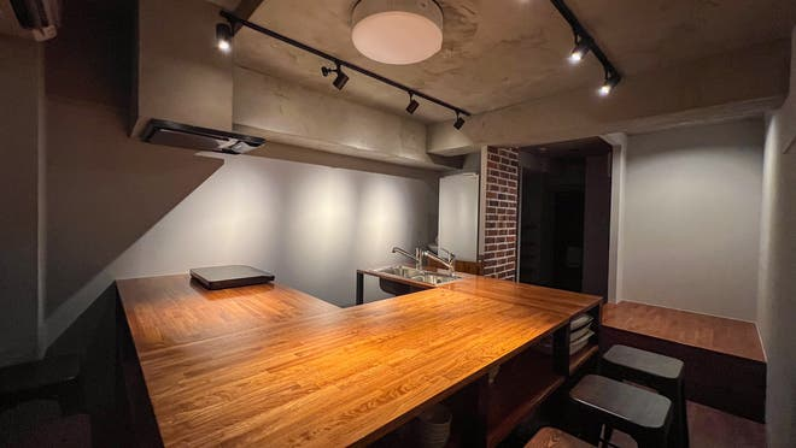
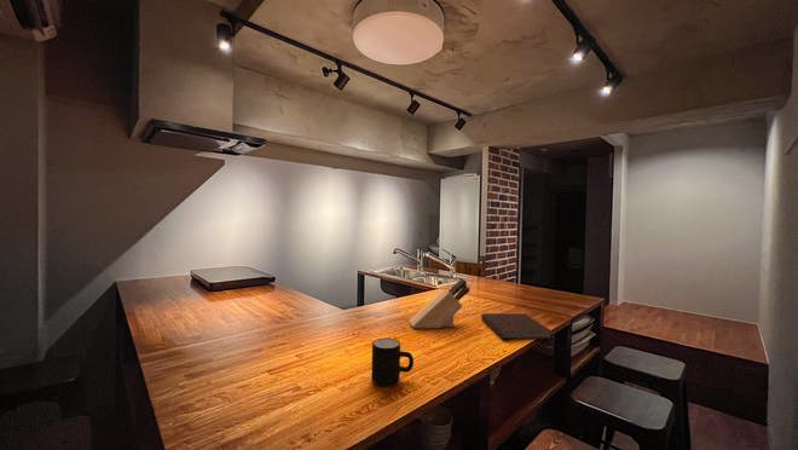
+ notebook [480,312,555,341]
+ mug [370,338,415,387]
+ knife block [409,277,470,329]
